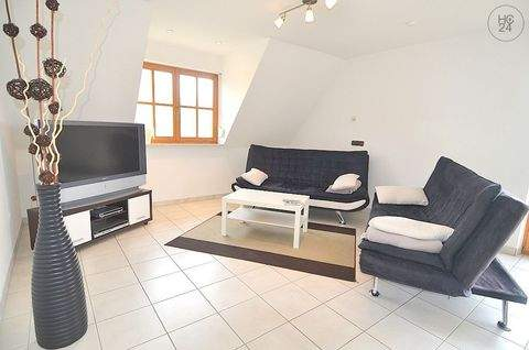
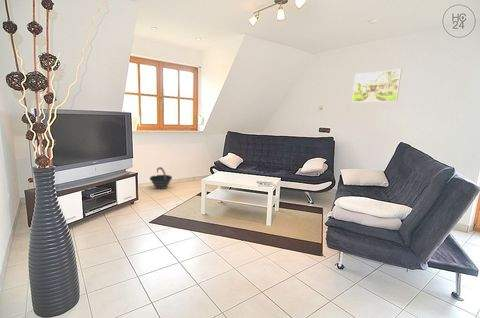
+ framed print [351,68,402,103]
+ bucket [149,166,173,190]
